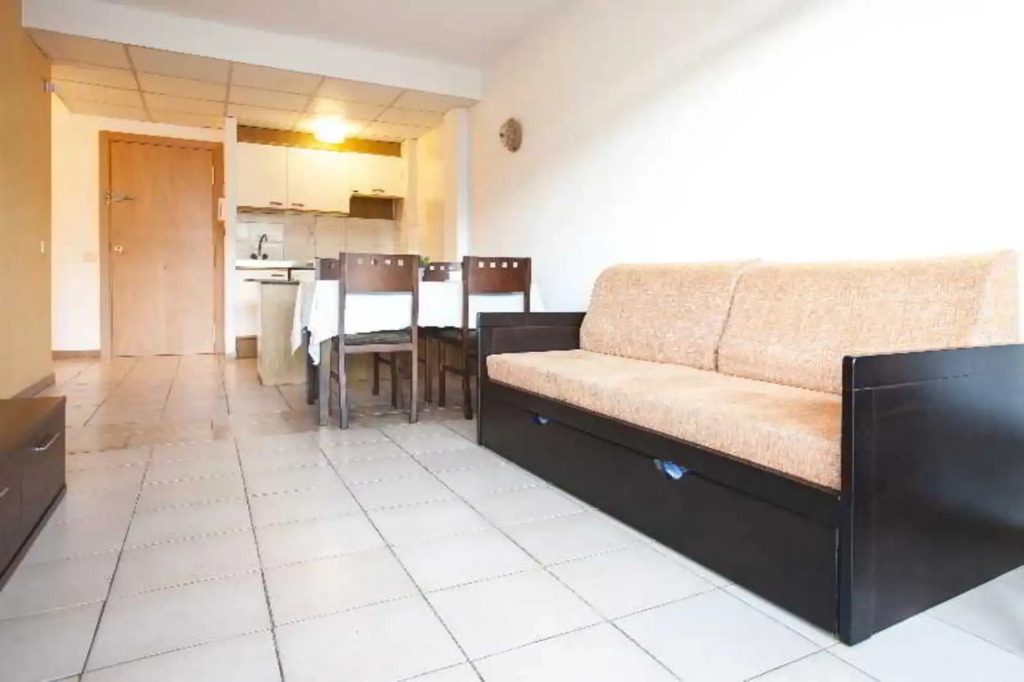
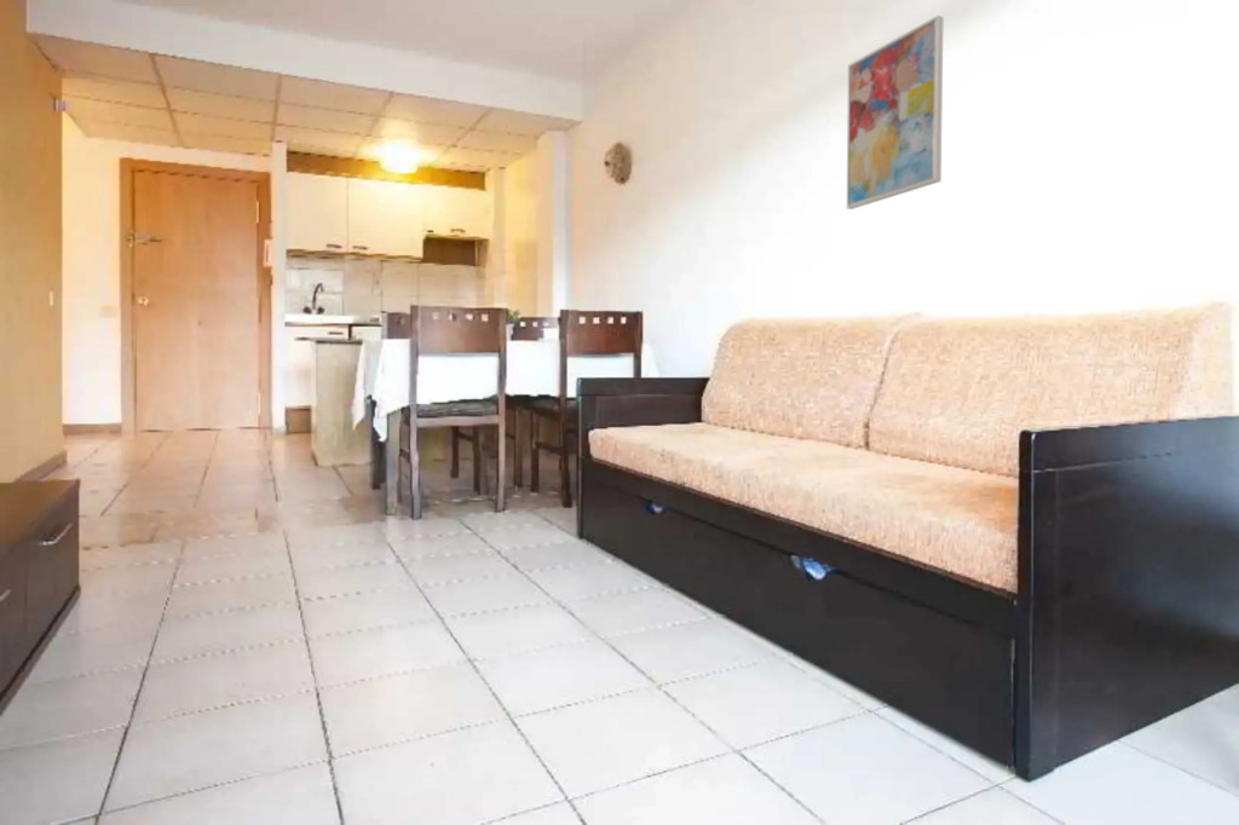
+ wall art [846,15,945,210]
